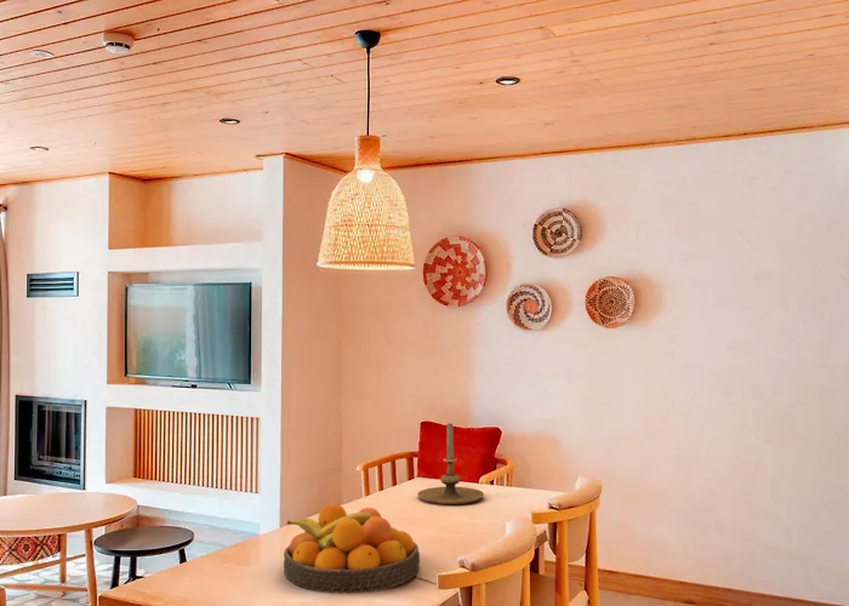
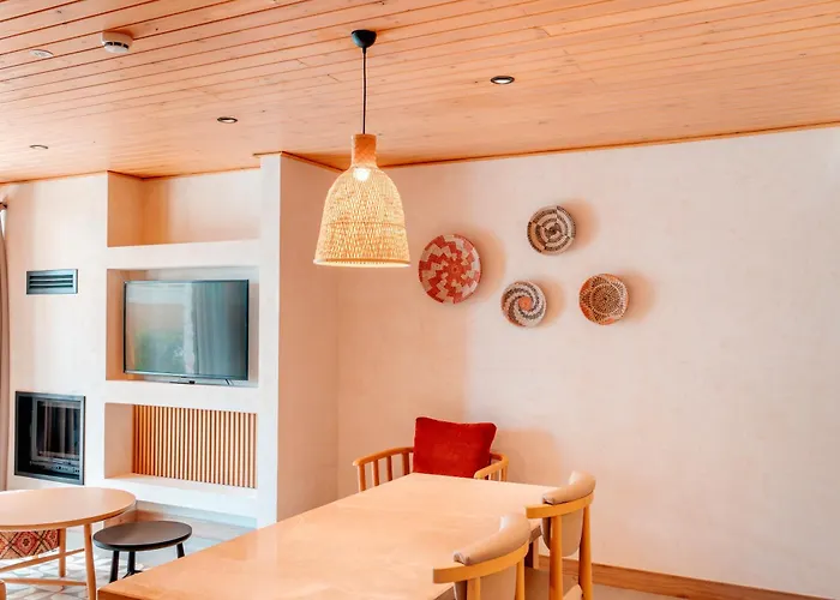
- fruit bowl [283,503,421,595]
- candle holder [416,423,485,505]
